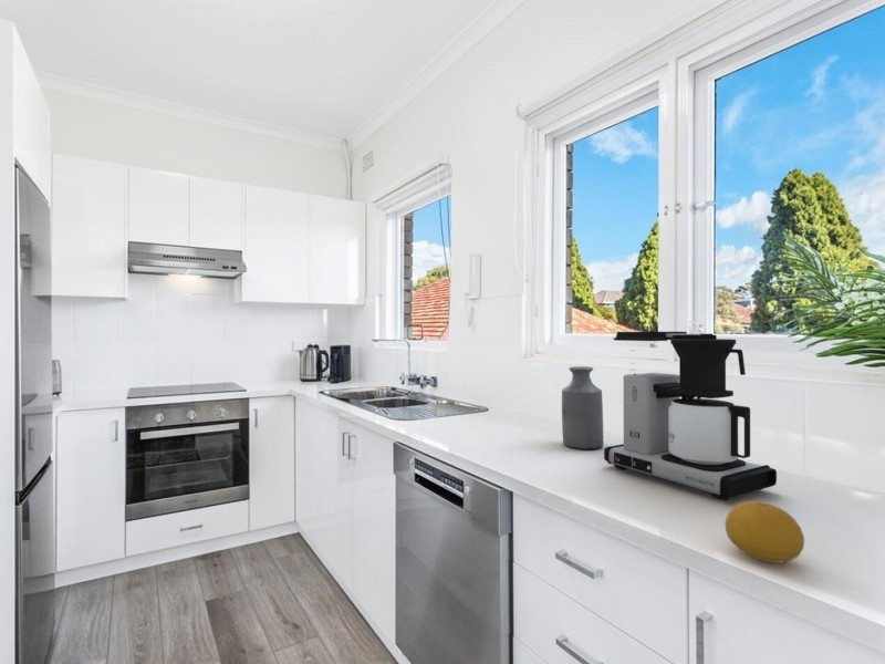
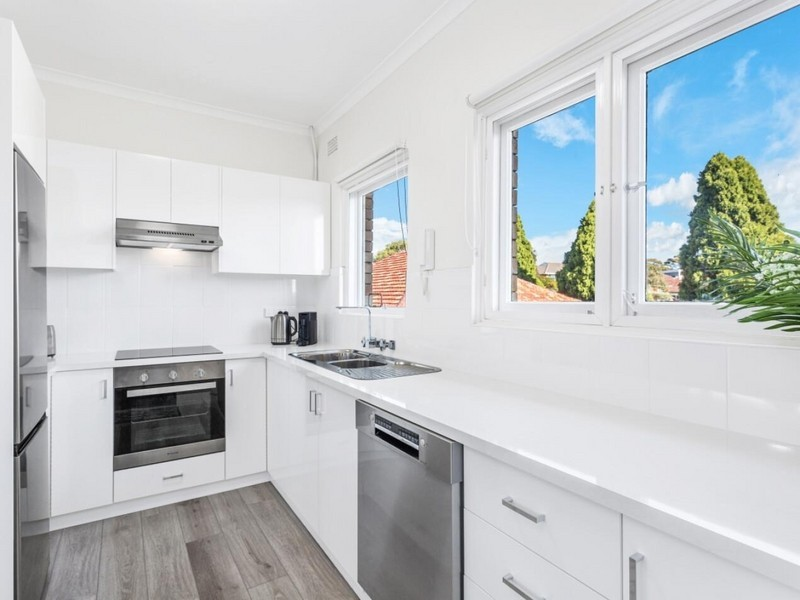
- fruit [723,500,805,564]
- bottle [561,365,605,450]
- coffee maker [603,331,778,502]
